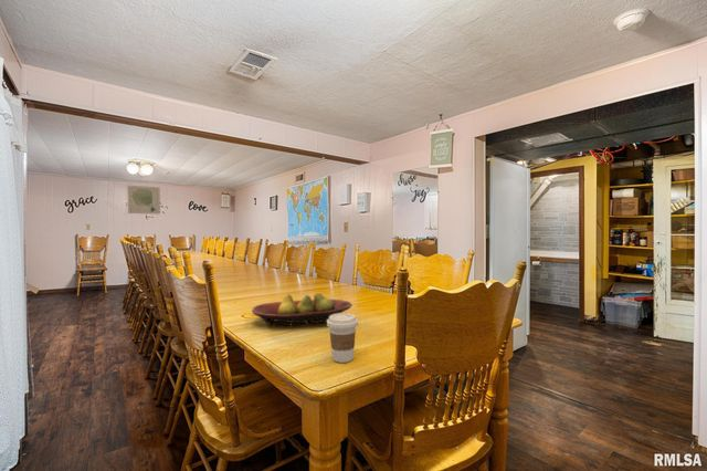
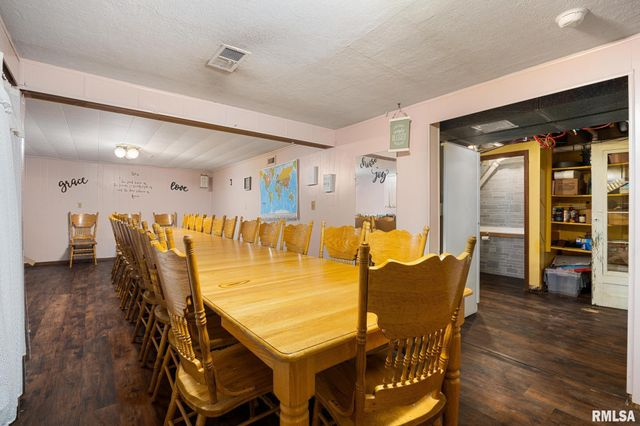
- coffee cup [326,312,359,364]
- fruit bowl [251,292,354,327]
- wall art [126,185,161,216]
